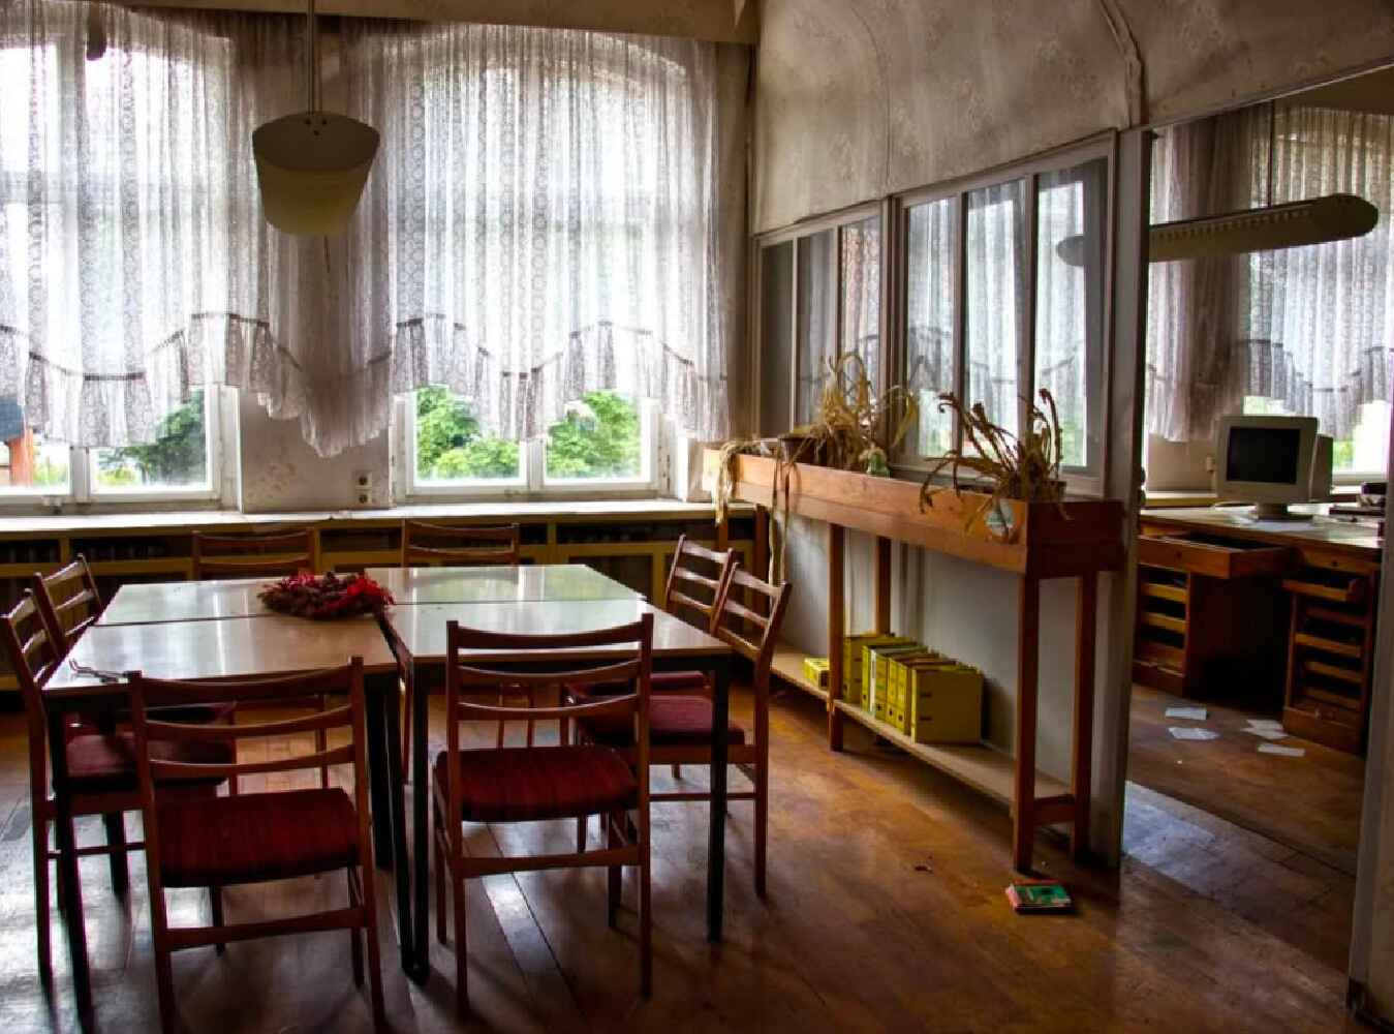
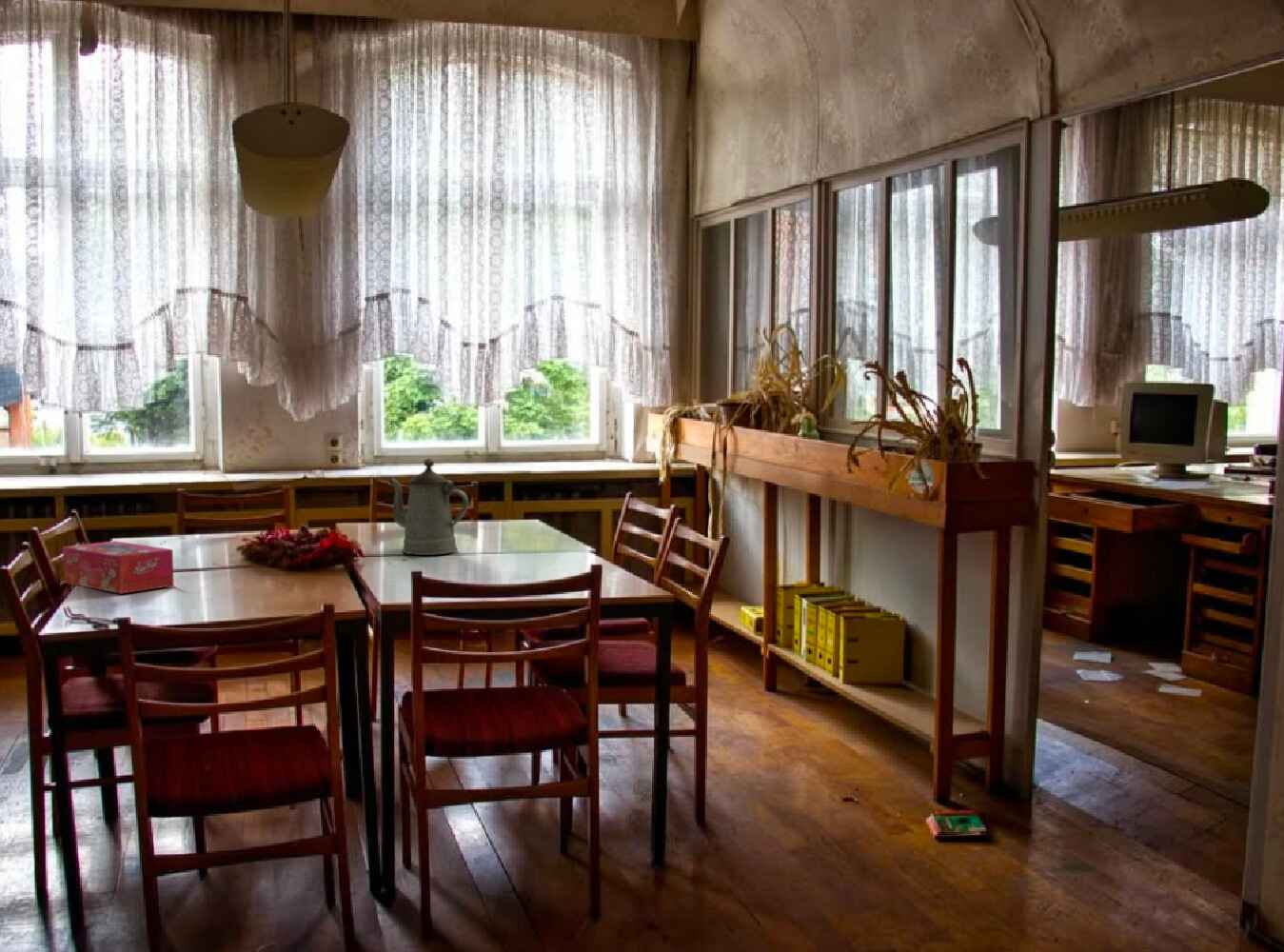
+ tissue box [62,540,175,595]
+ coffee pot [387,458,469,556]
